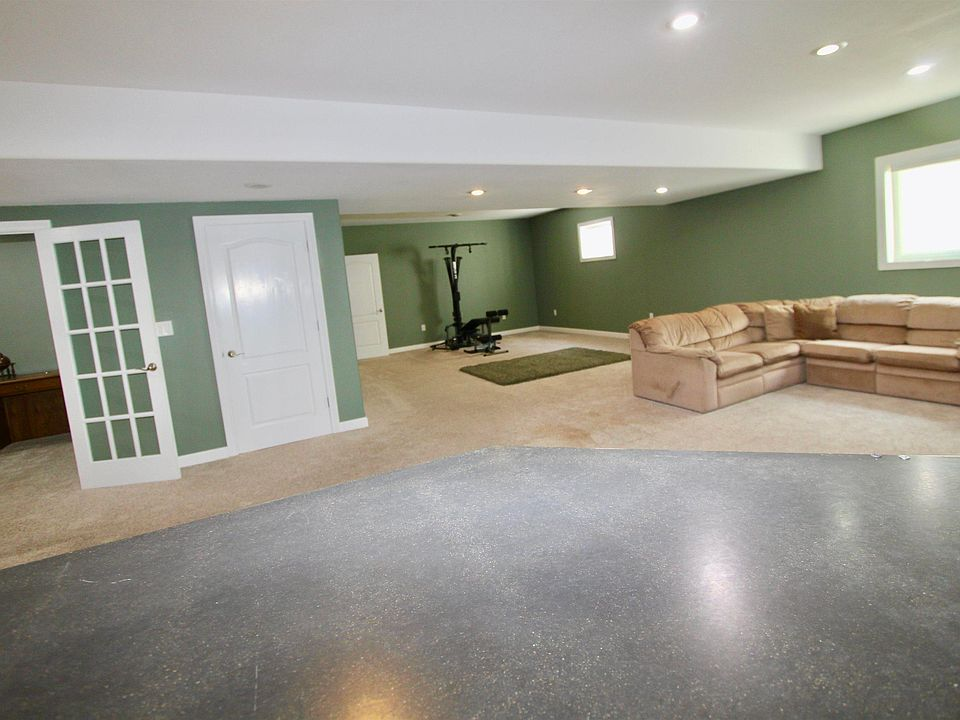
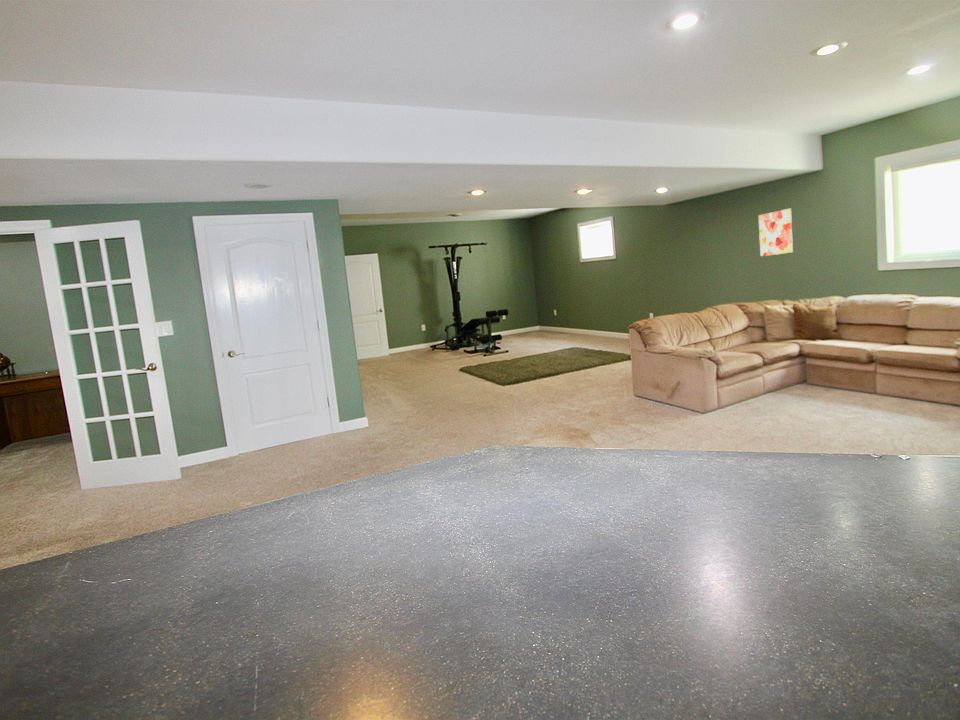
+ wall art [757,208,794,258]
